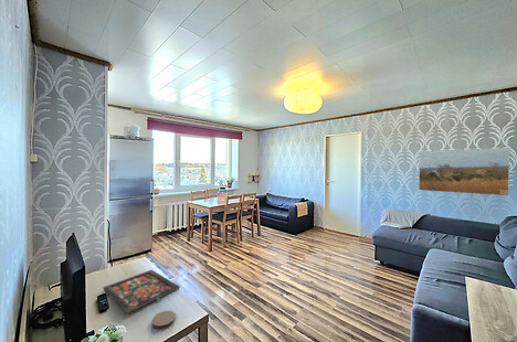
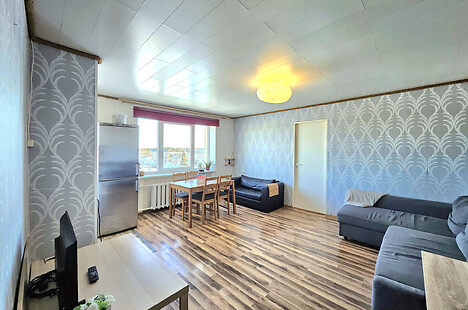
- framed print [418,147,511,197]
- board game [102,269,181,314]
- coaster [151,310,177,330]
